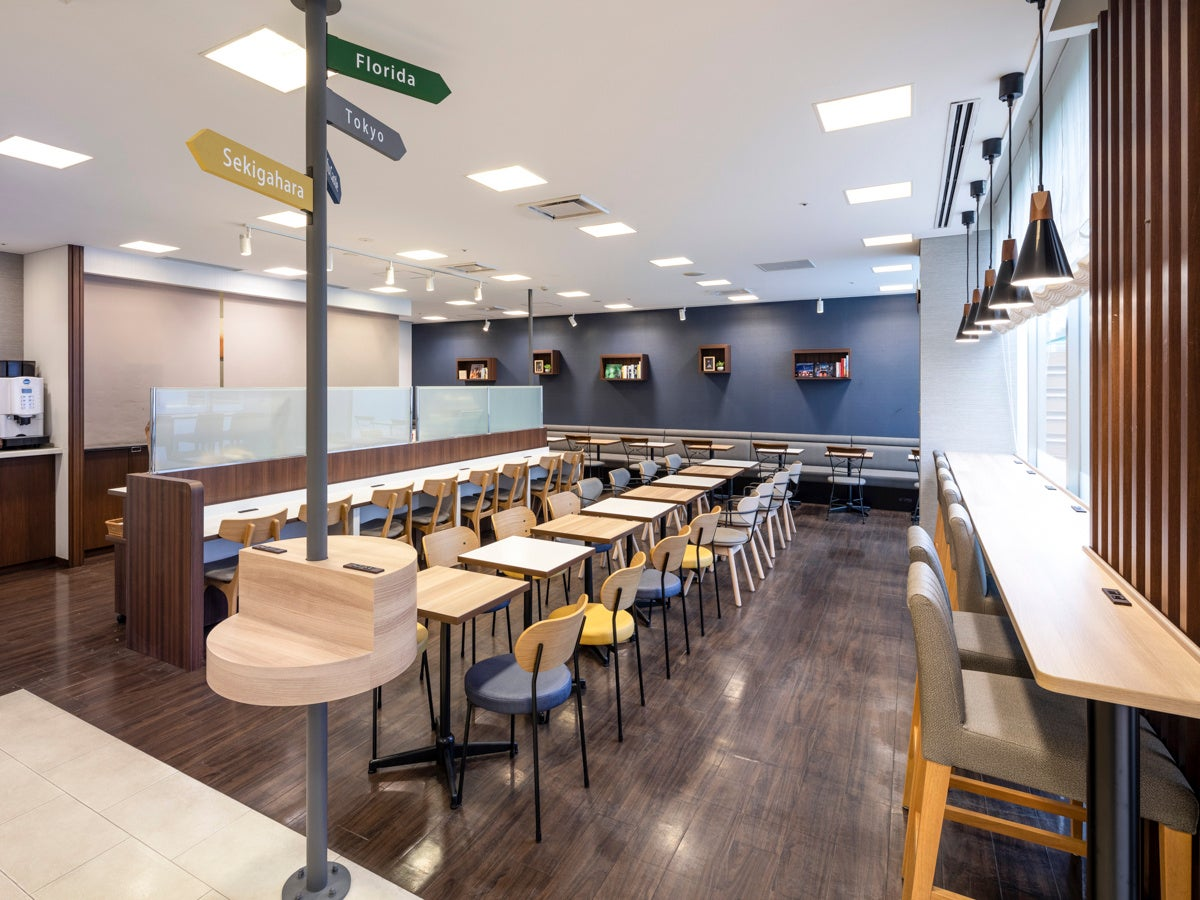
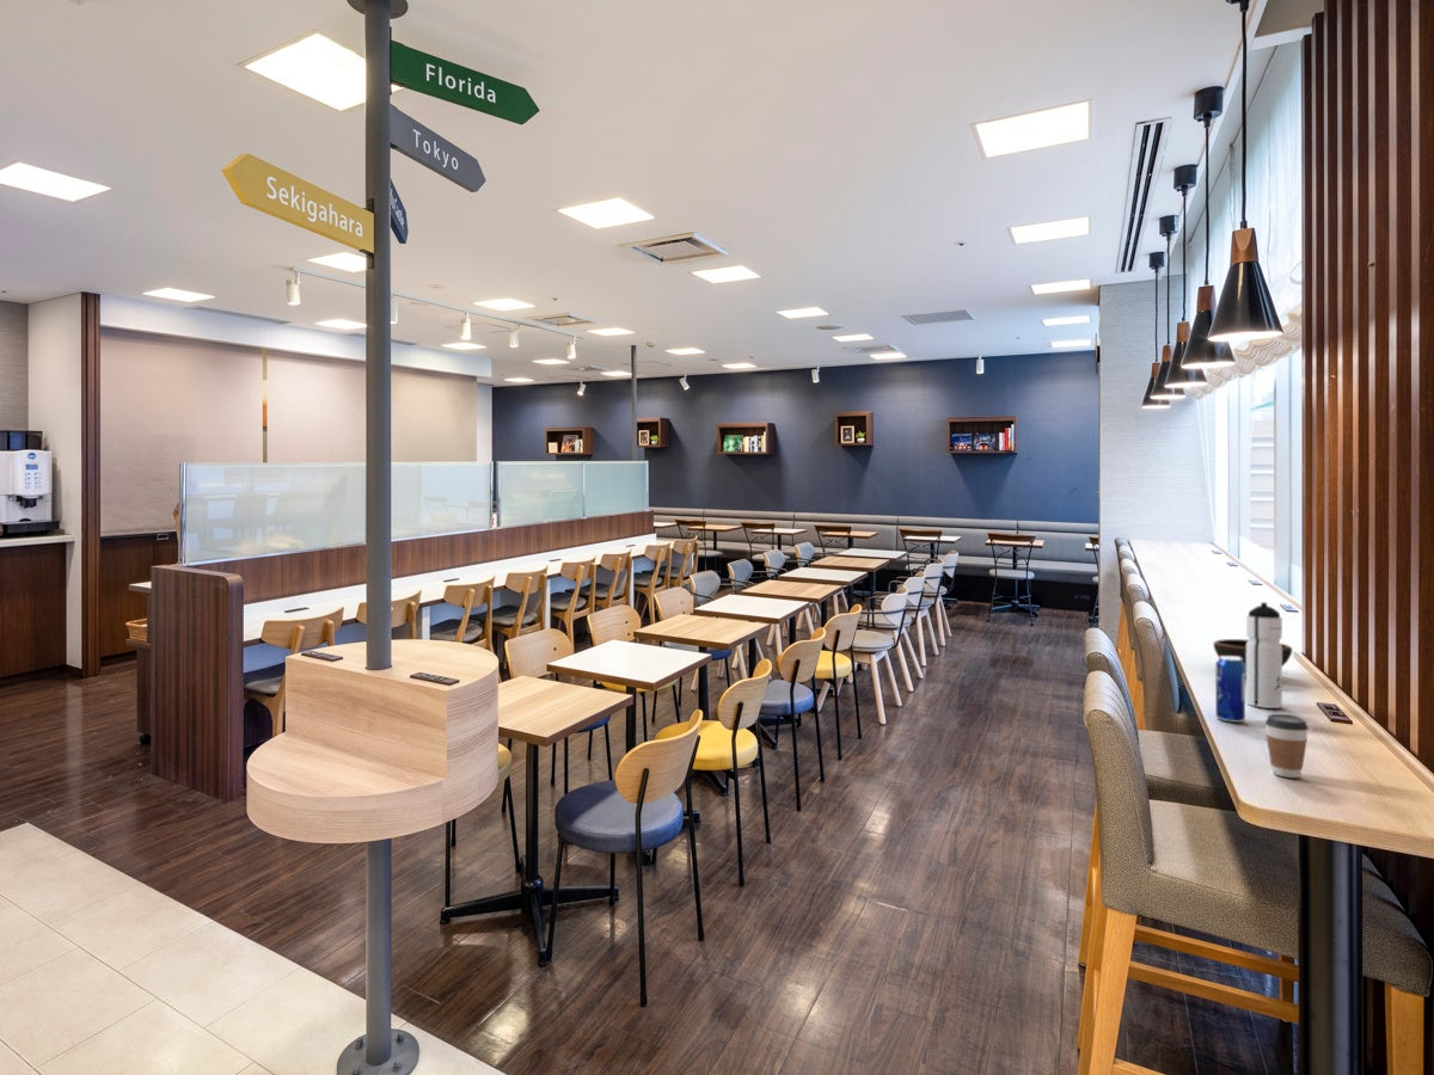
+ water bottle [1245,601,1283,710]
+ bowl [1212,638,1293,677]
+ beverage can [1214,656,1246,724]
+ coffee cup [1264,713,1310,779]
